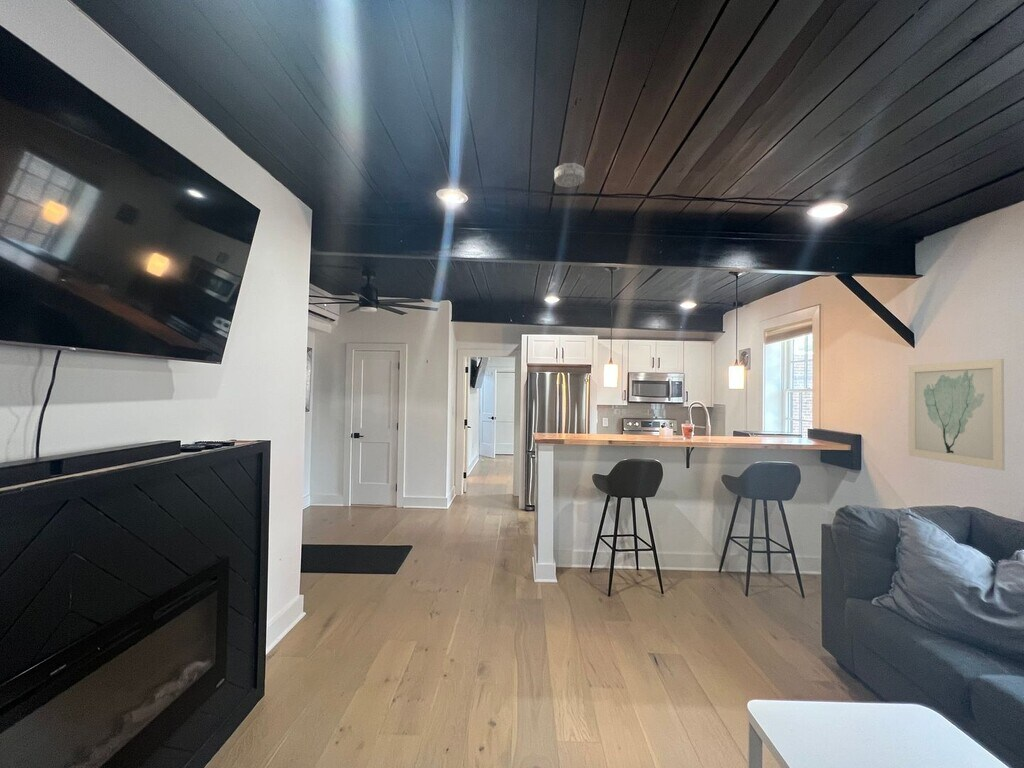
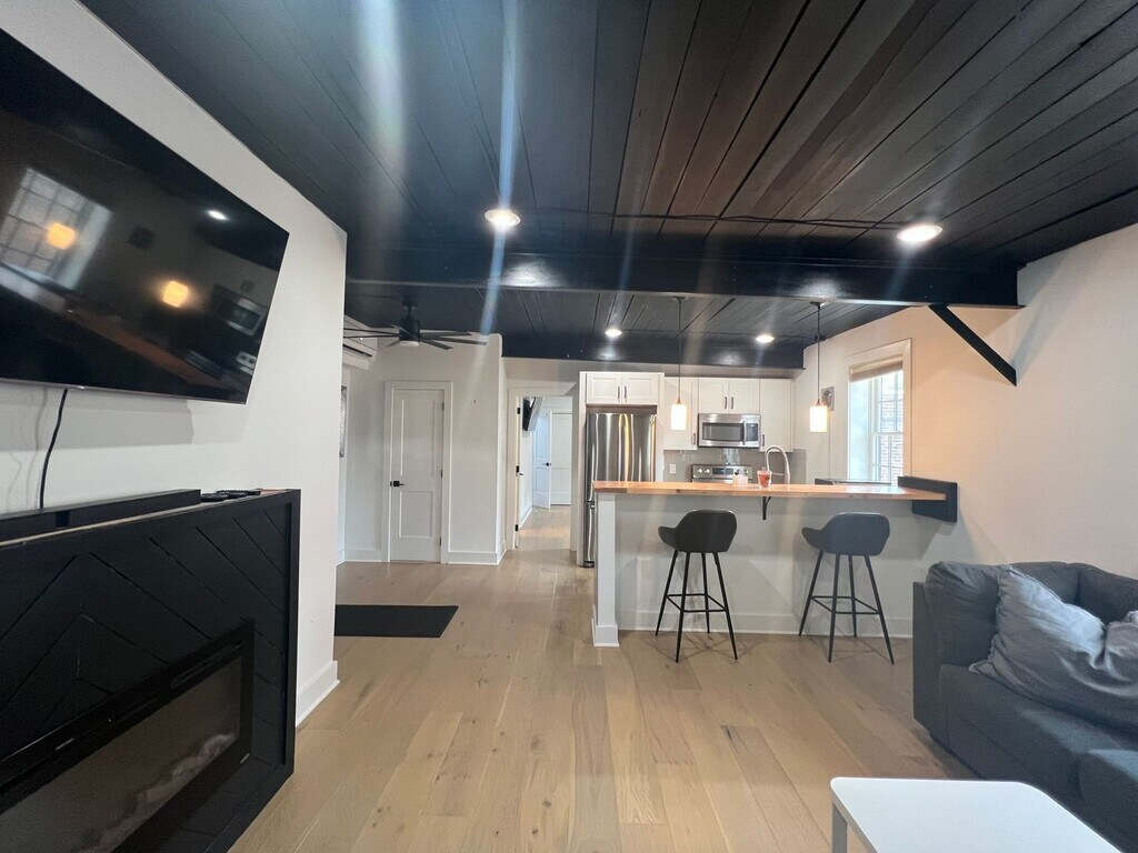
- wall art [907,358,1006,471]
- smoke detector [553,162,585,188]
